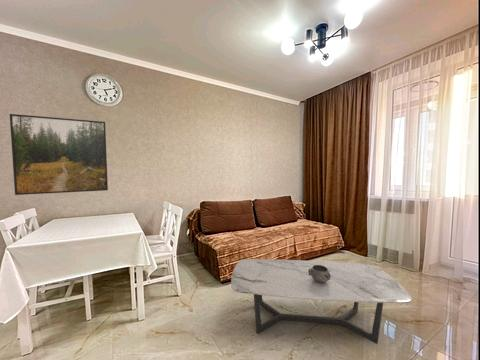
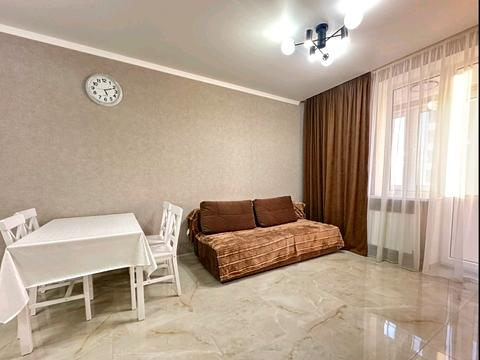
- decorative bowl [308,265,331,283]
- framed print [9,113,109,196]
- coffee table [230,258,412,345]
